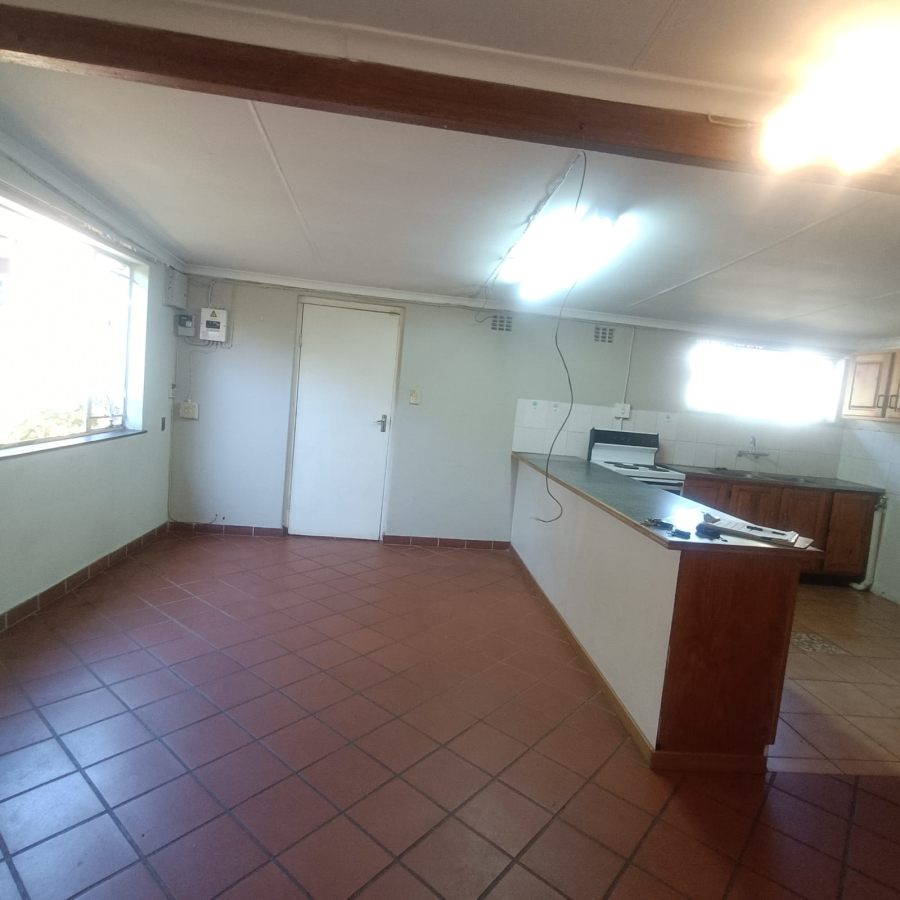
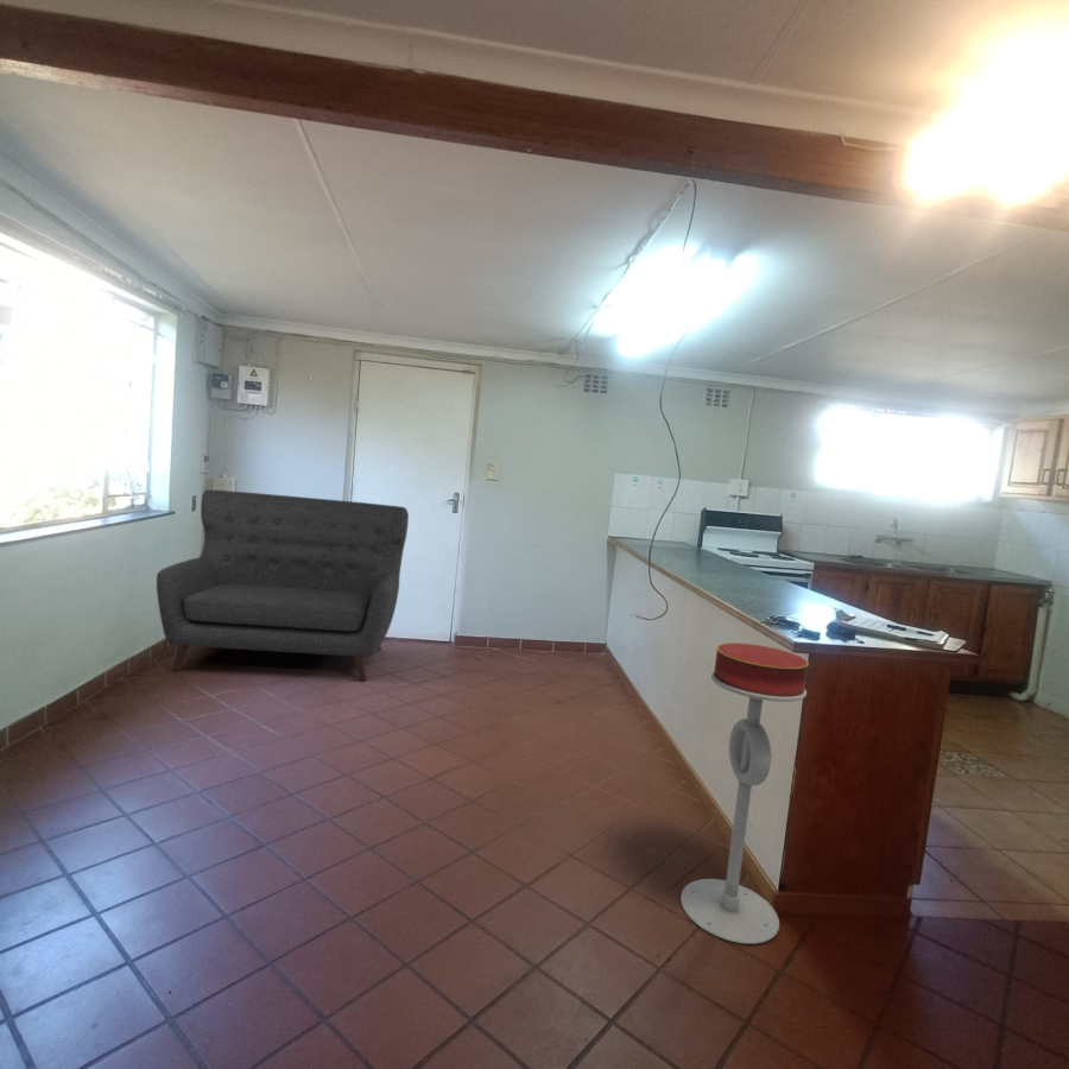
+ bar stool [679,641,810,945]
+ sofa [156,489,410,682]
